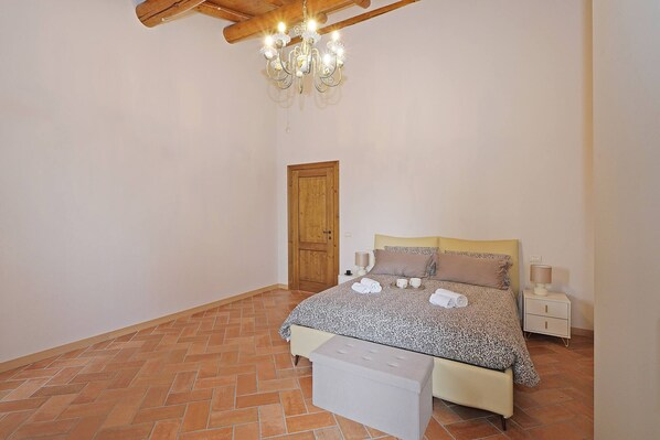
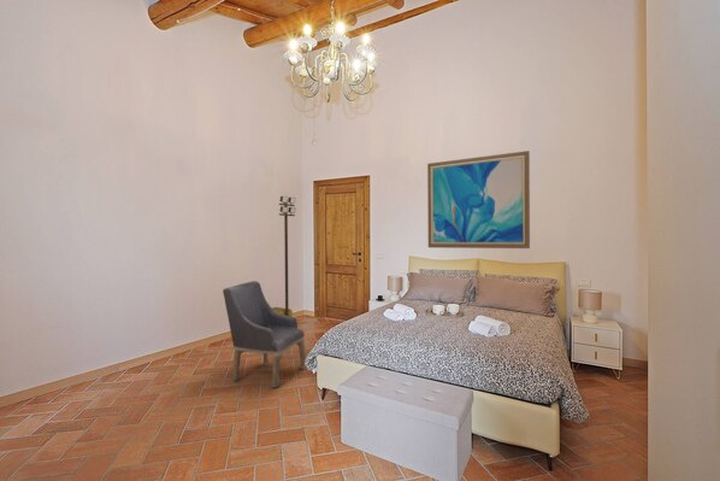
+ wall art [426,149,531,250]
+ armchair [222,280,307,388]
+ portable light tower [272,195,297,317]
